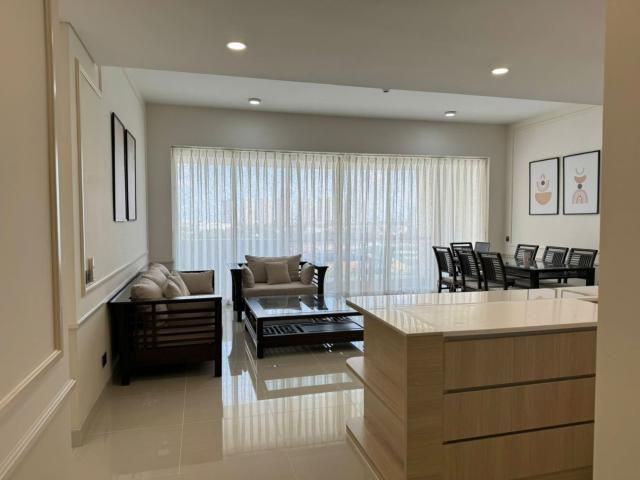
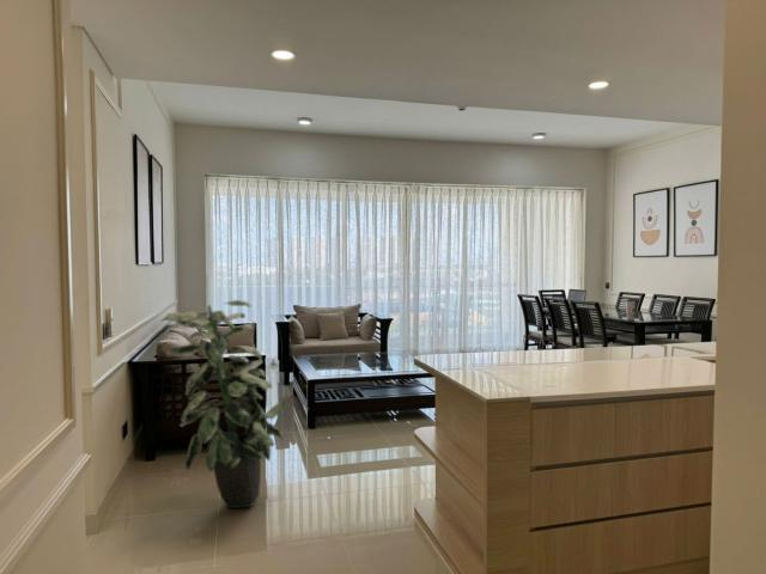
+ indoor plant [160,299,287,509]
